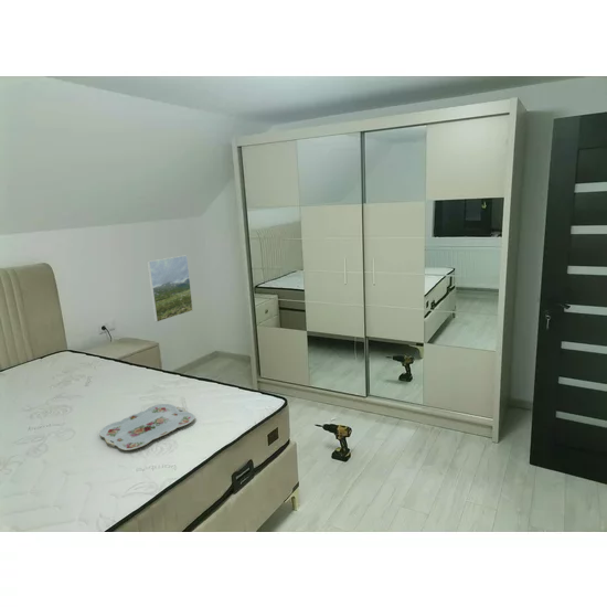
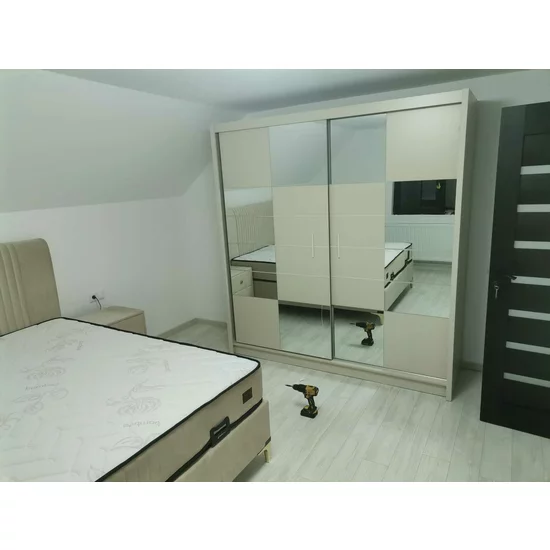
- serving tray [98,403,195,451]
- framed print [146,254,194,323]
